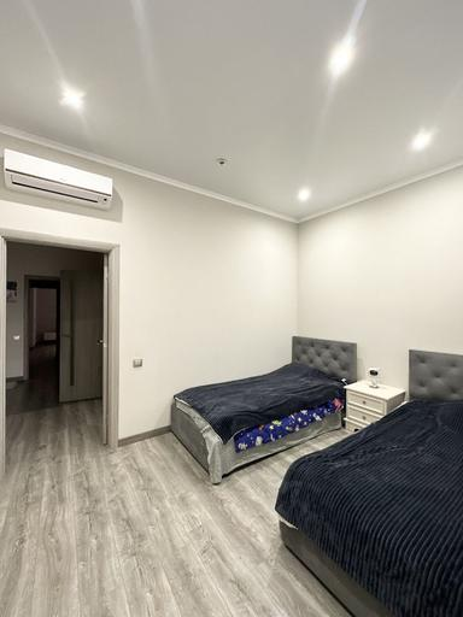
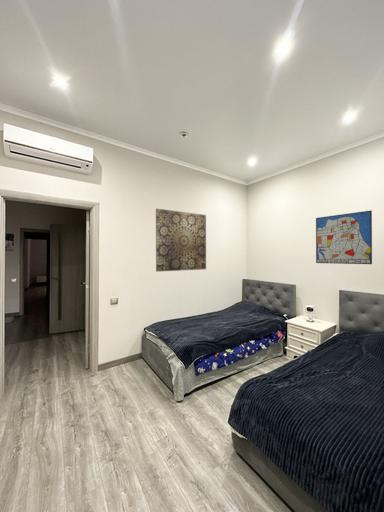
+ wall art [155,208,207,273]
+ wall art [315,209,373,265]
